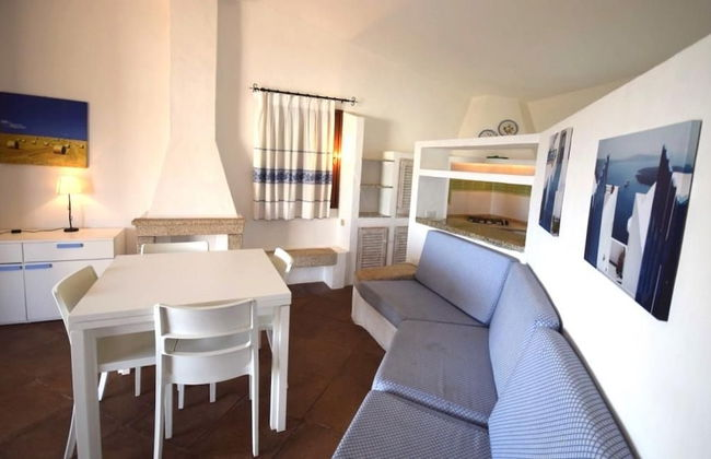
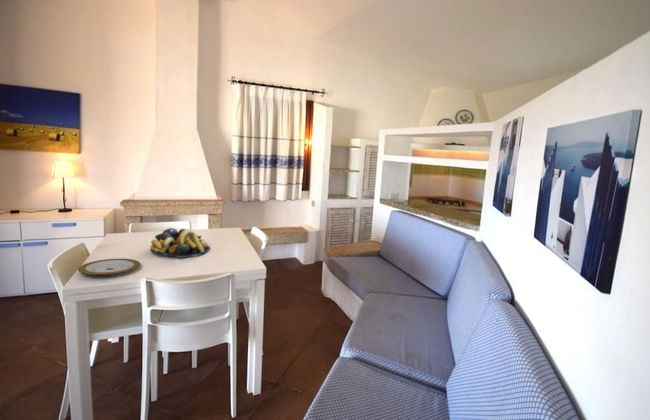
+ plate [77,258,141,277]
+ fruit bowl [149,227,211,259]
